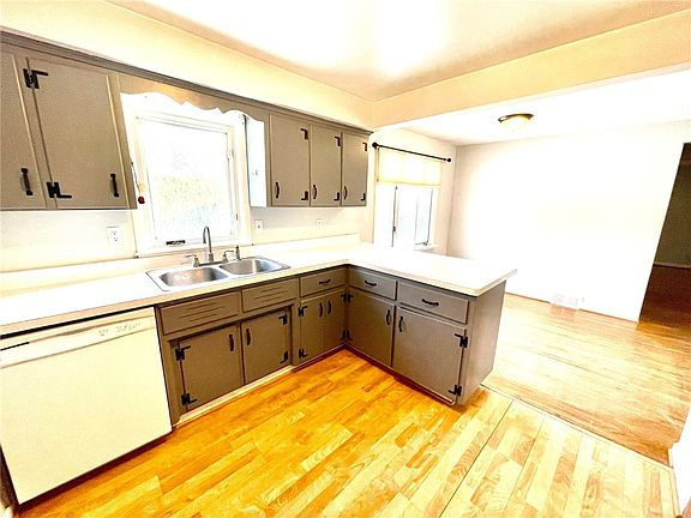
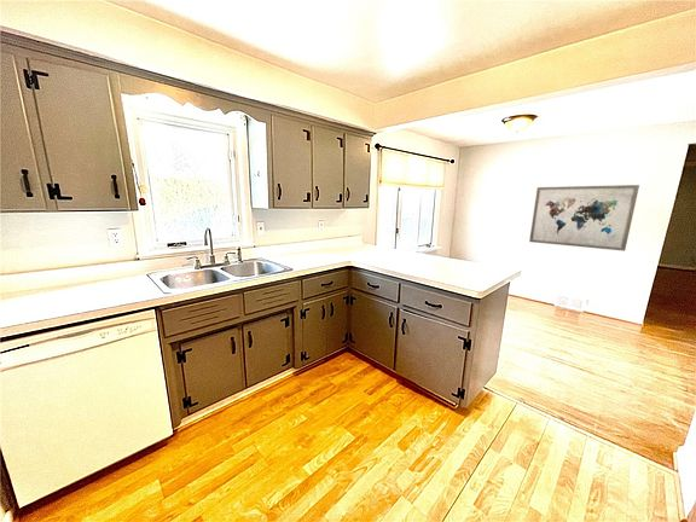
+ wall art [528,184,640,253]
